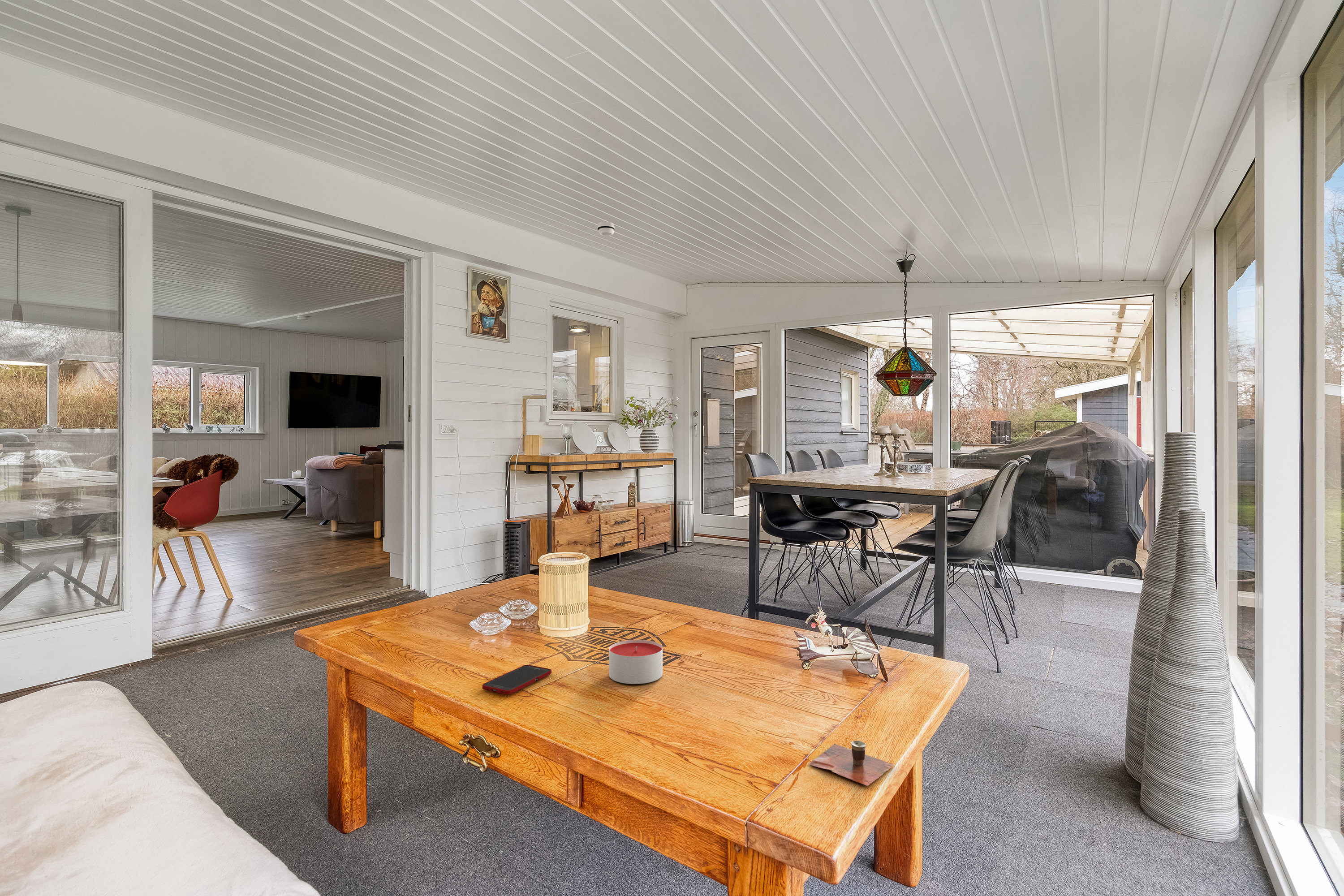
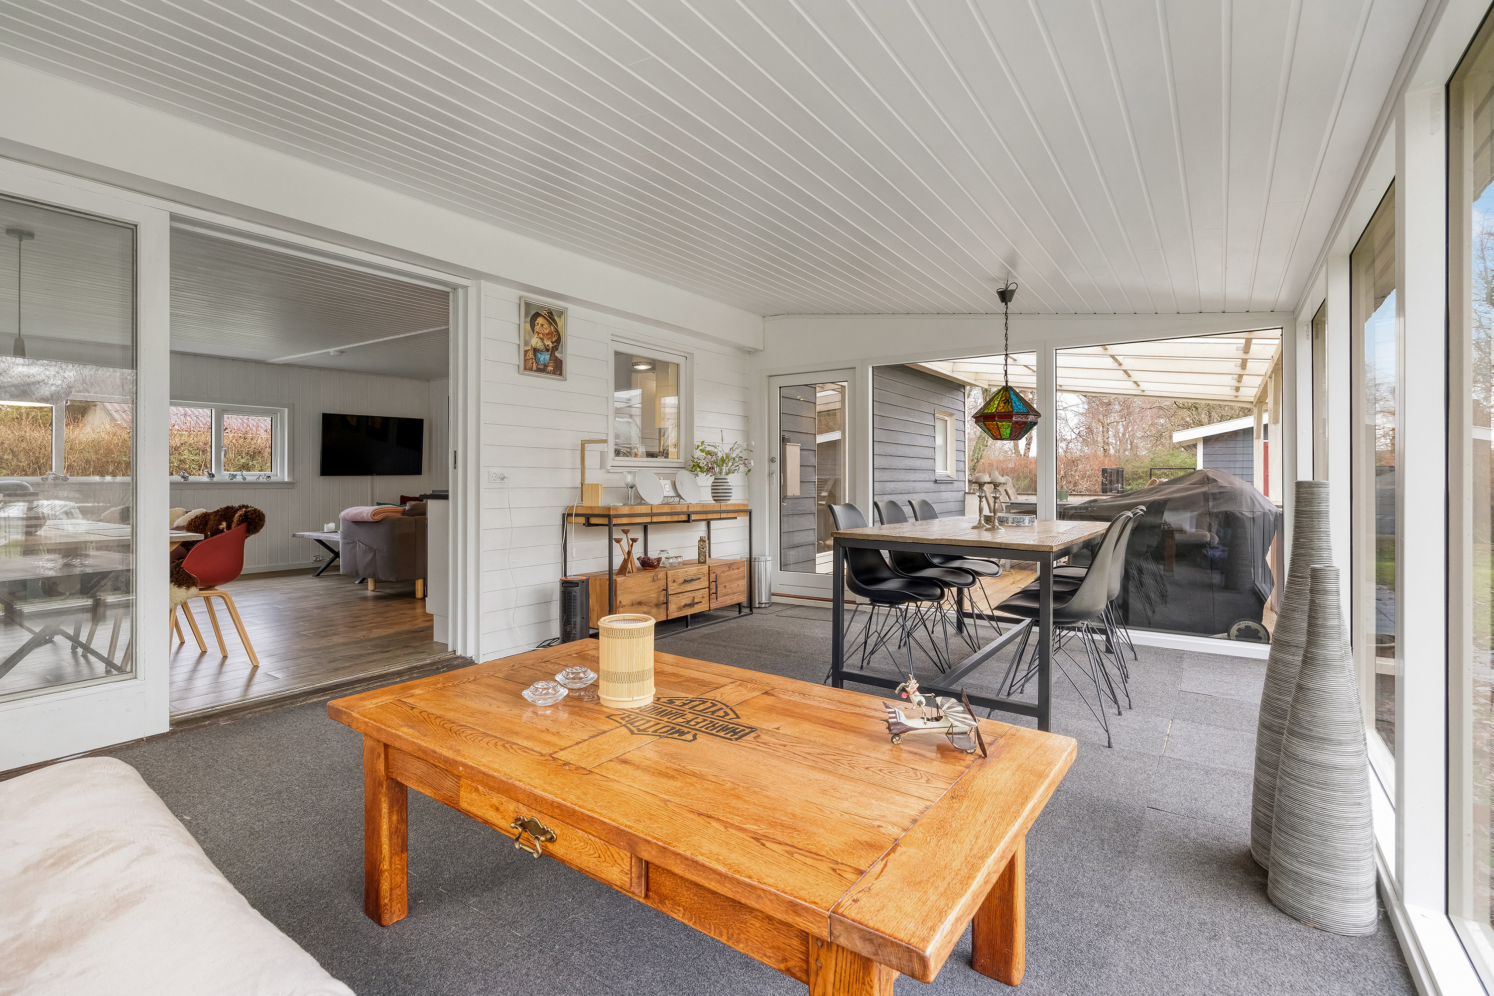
- cup [809,740,895,786]
- cell phone [482,664,552,695]
- candle [608,639,663,685]
- smoke detector [597,221,615,237]
